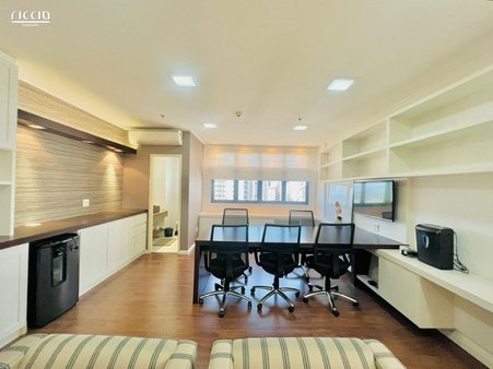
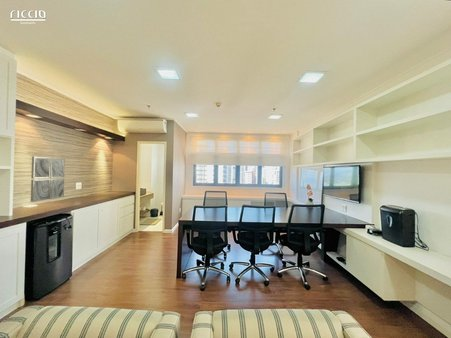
+ wall art [30,156,66,203]
